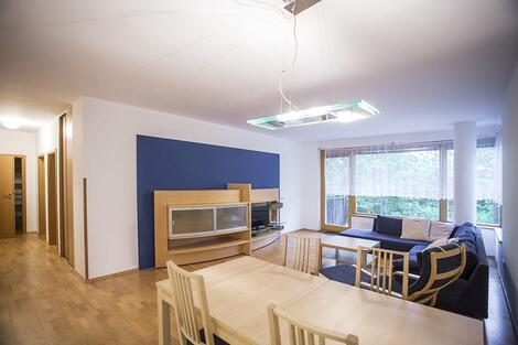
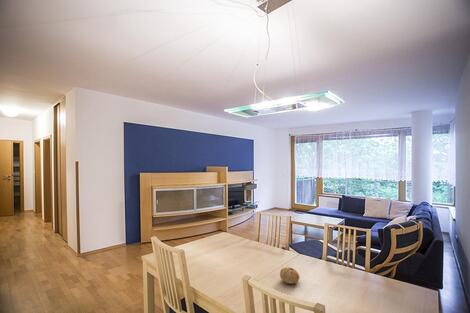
+ fruit [279,266,301,285]
